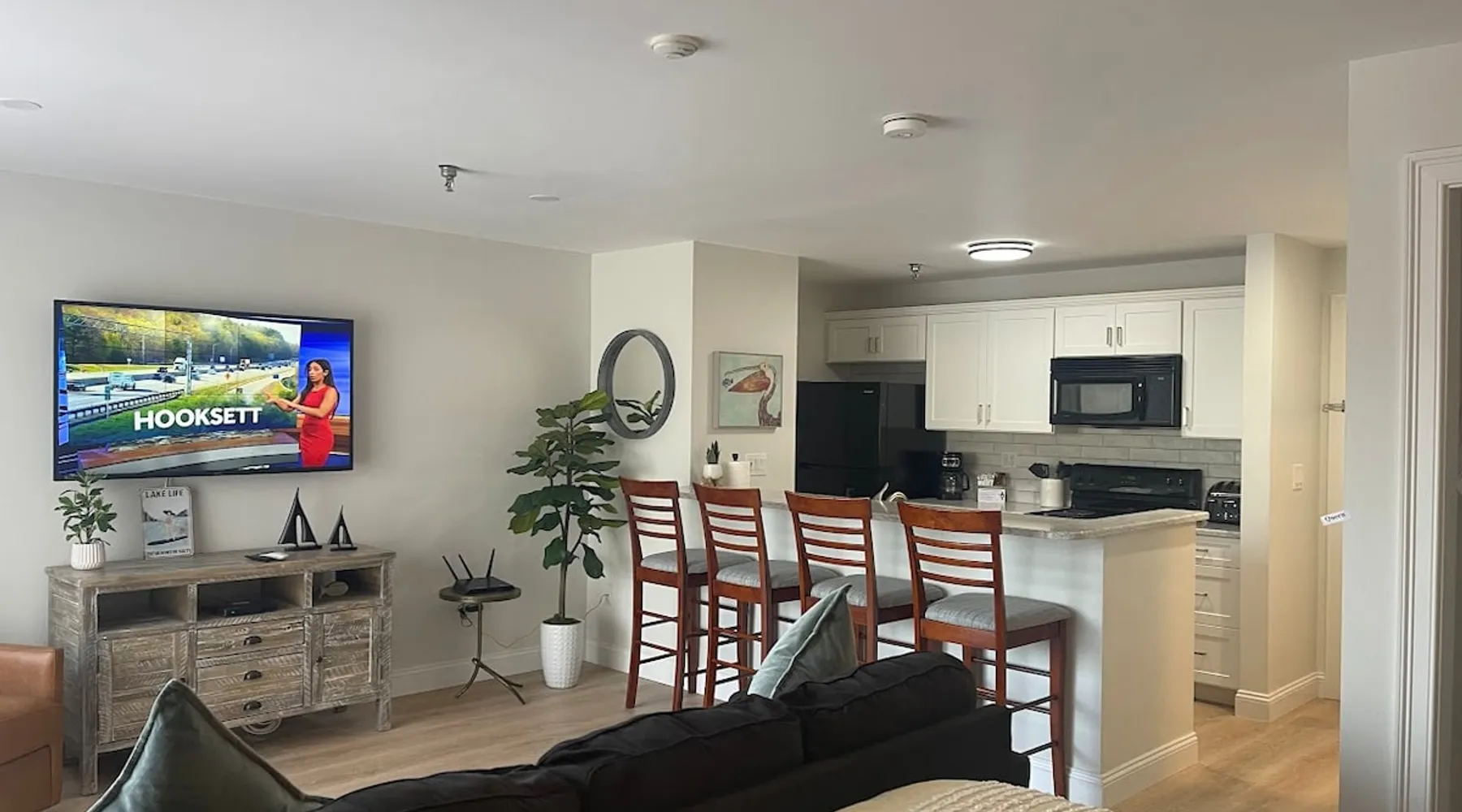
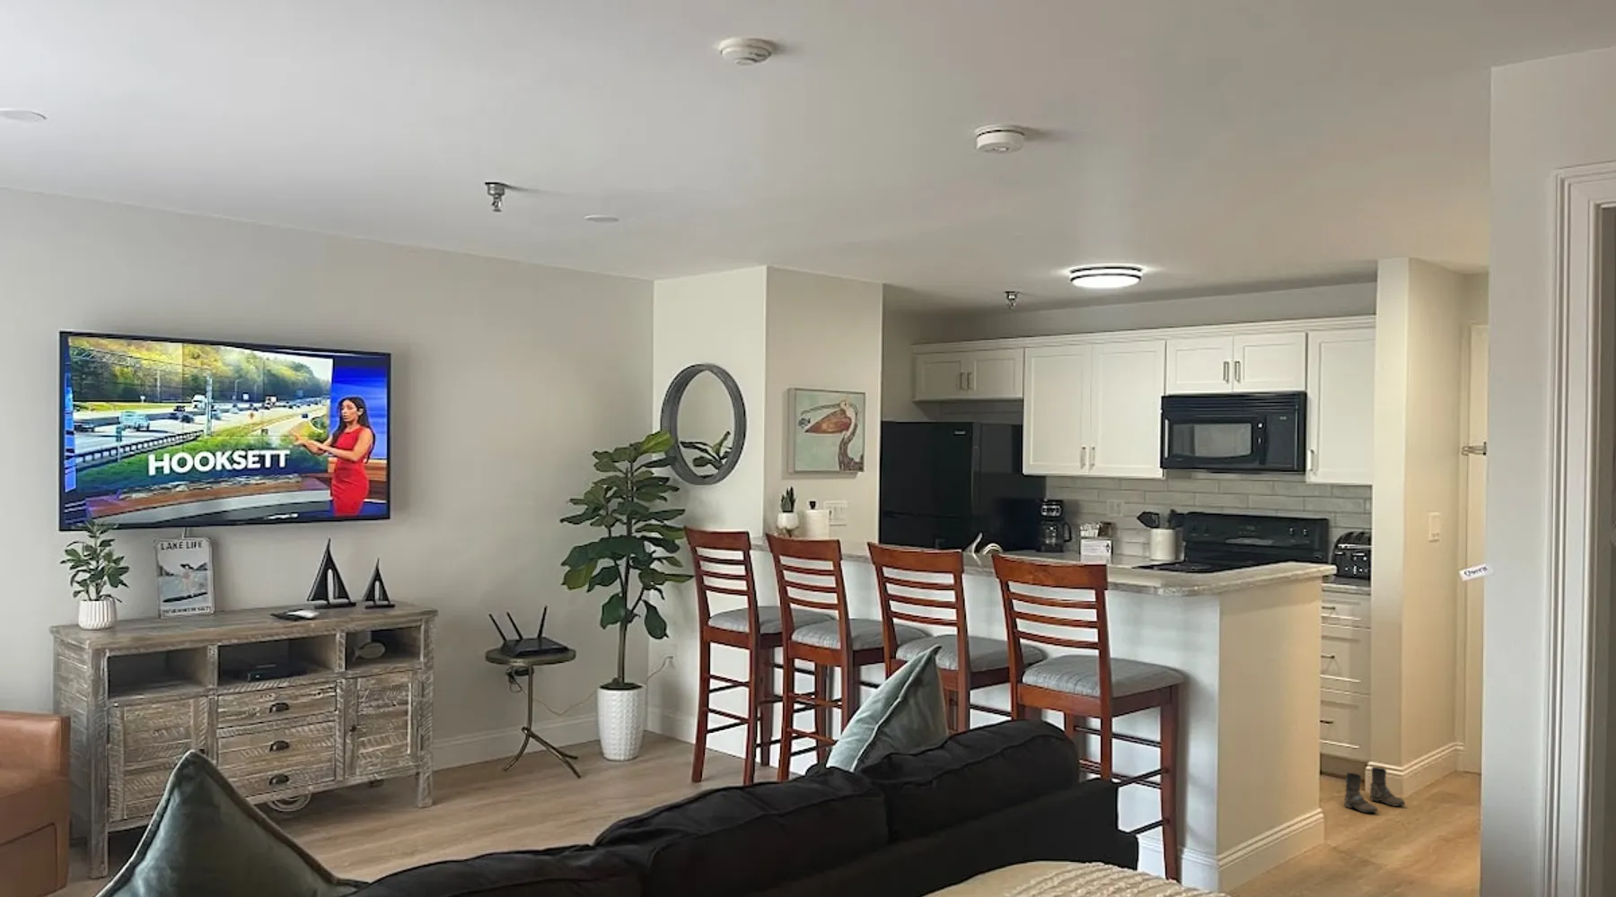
+ boots [1343,766,1406,813]
